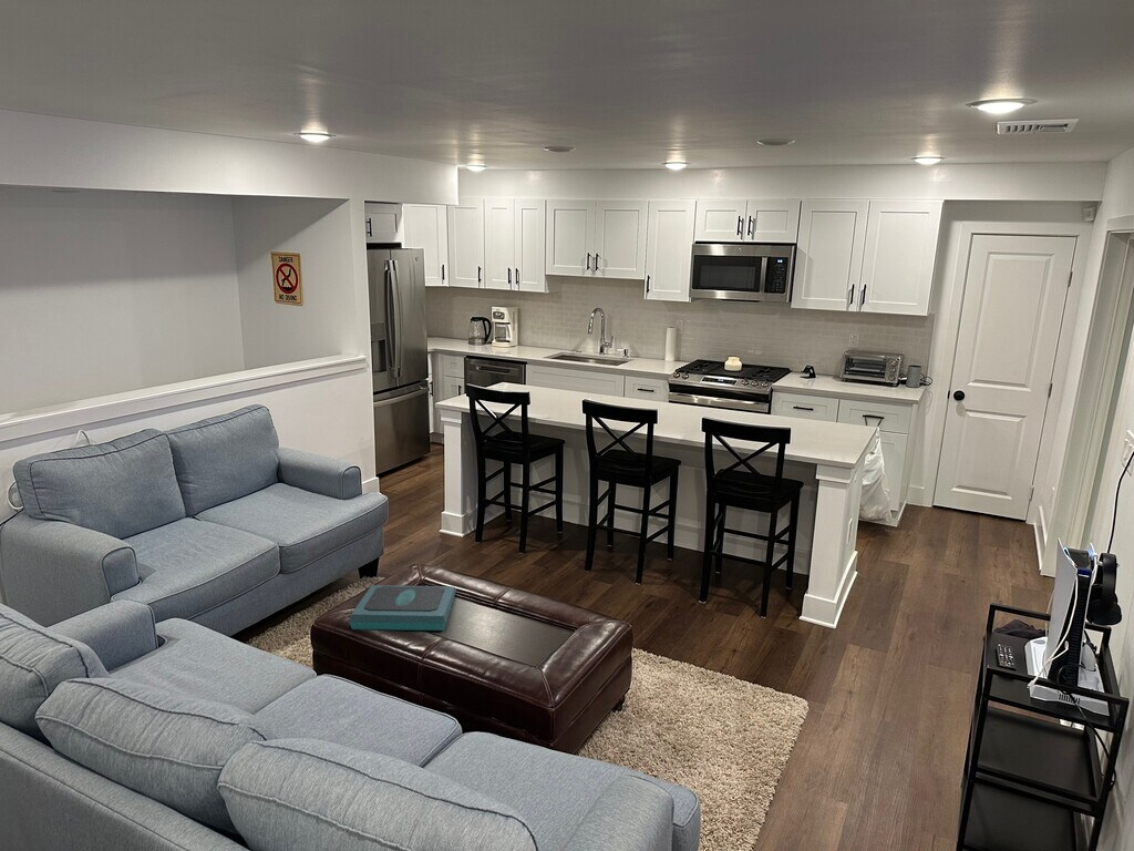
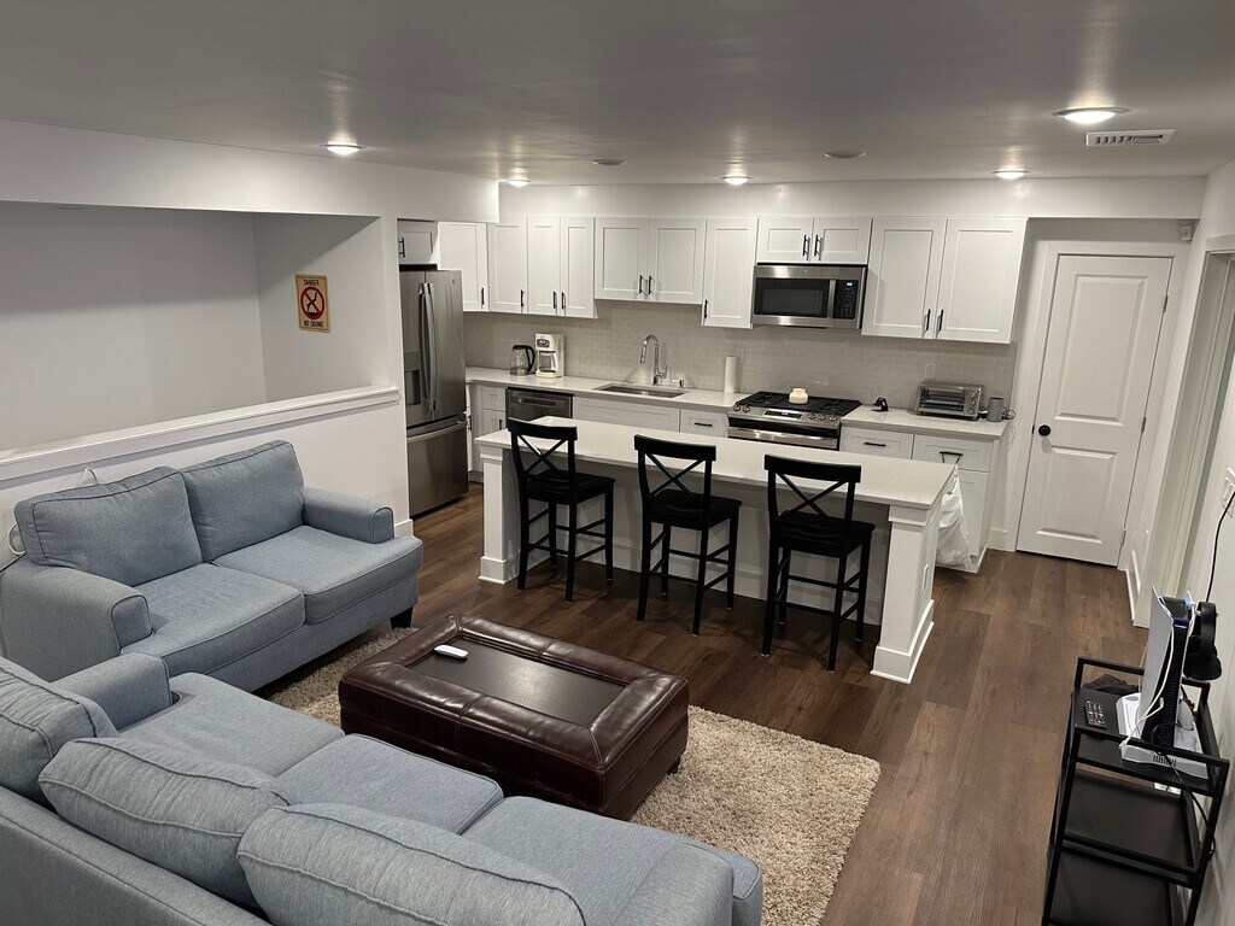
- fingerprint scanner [349,584,457,632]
